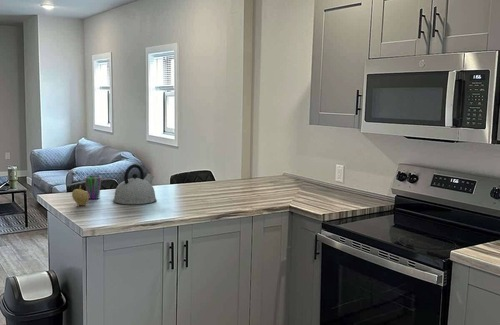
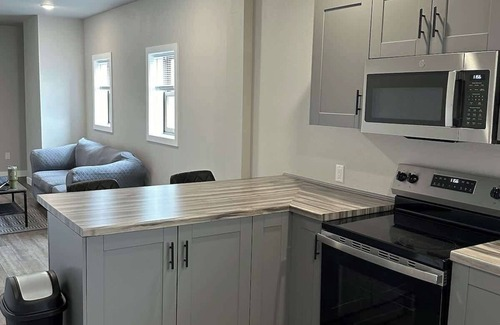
- kettle [112,163,157,205]
- cup [84,174,103,200]
- fruit [71,184,90,206]
